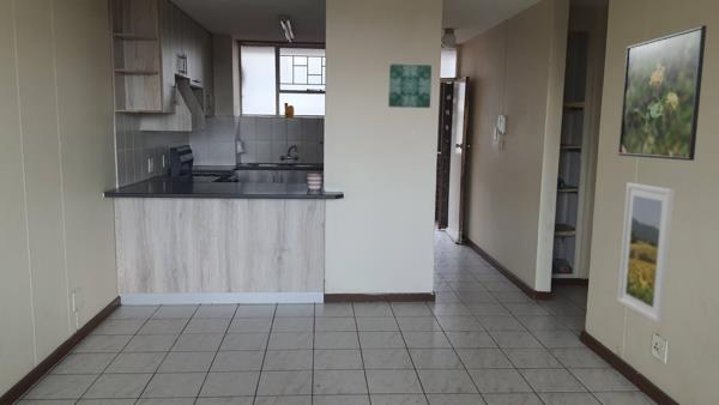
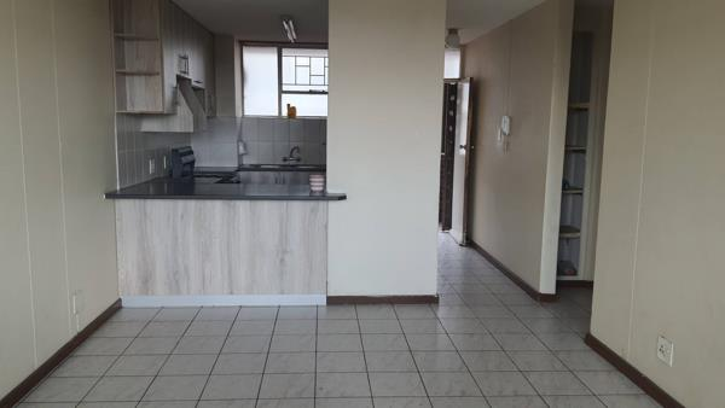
- wall art [387,64,433,109]
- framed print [617,181,676,325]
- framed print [617,24,708,162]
